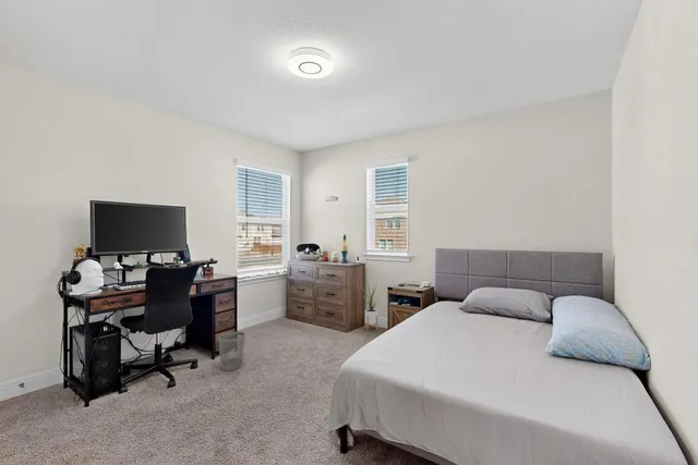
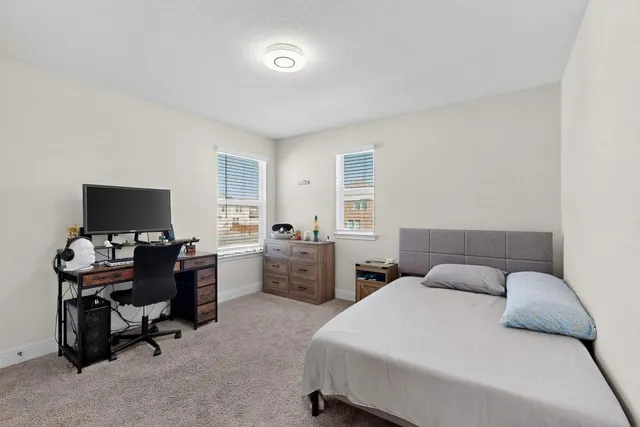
- wastebasket [217,331,245,371]
- house plant [357,280,381,331]
